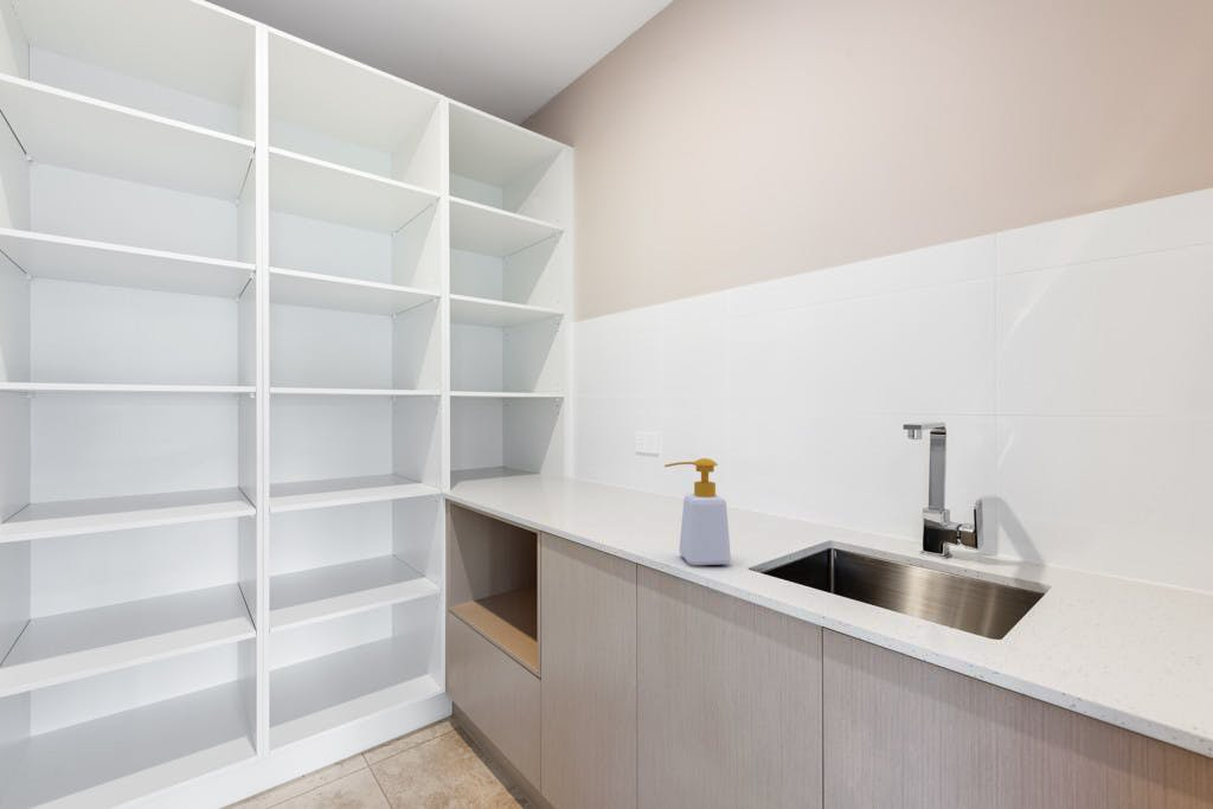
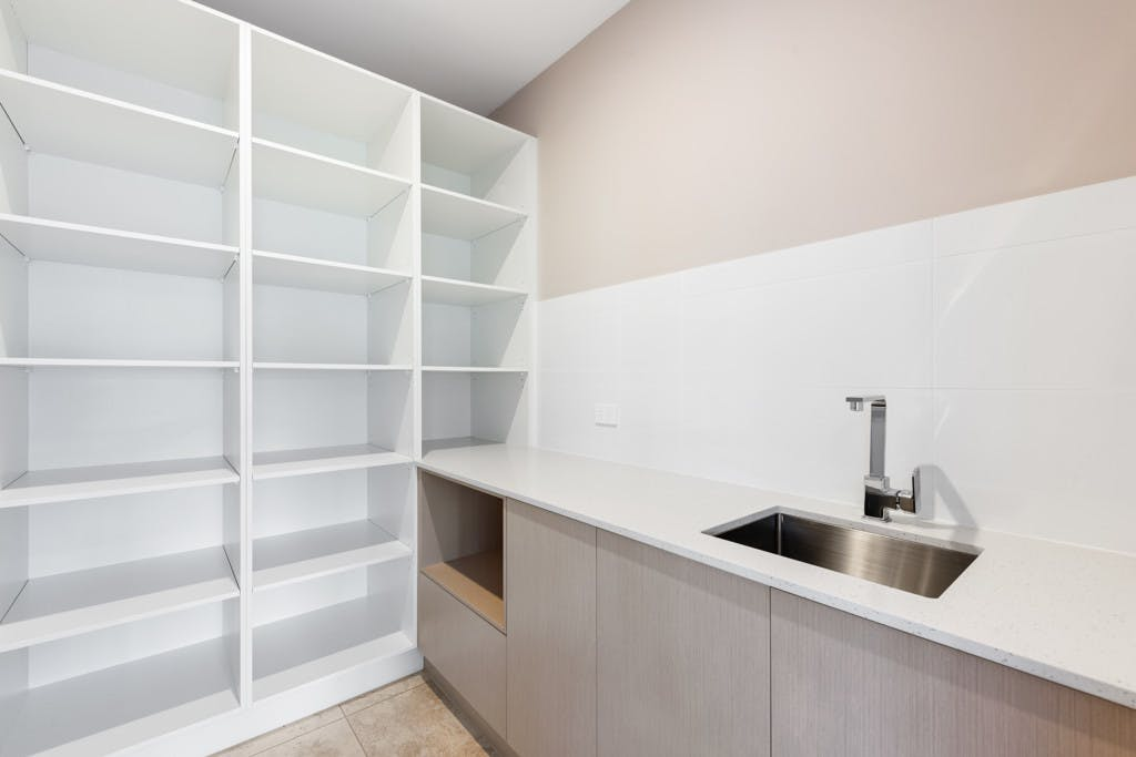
- soap bottle [663,457,732,566]
